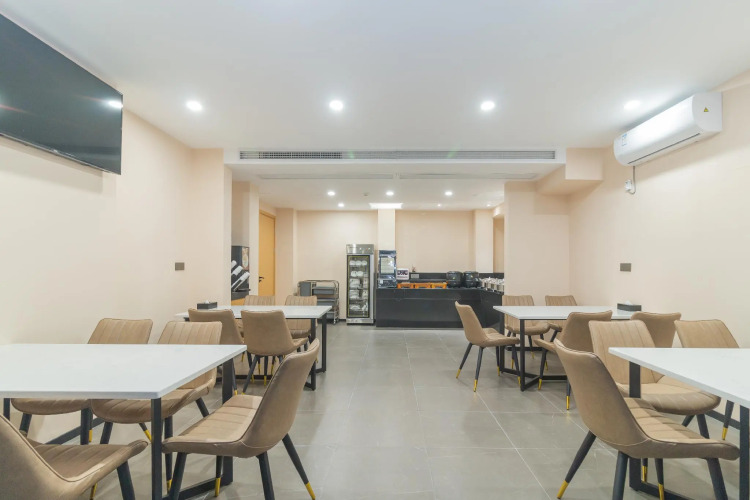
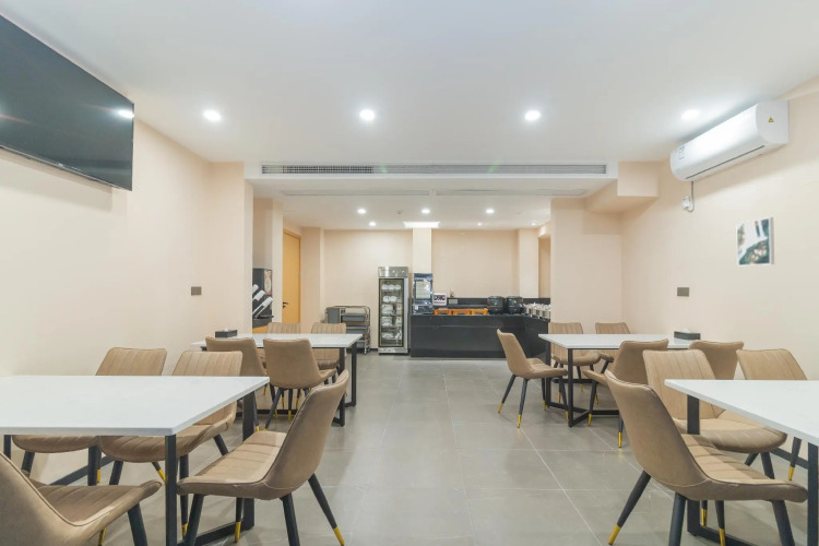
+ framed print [735,216,775,268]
